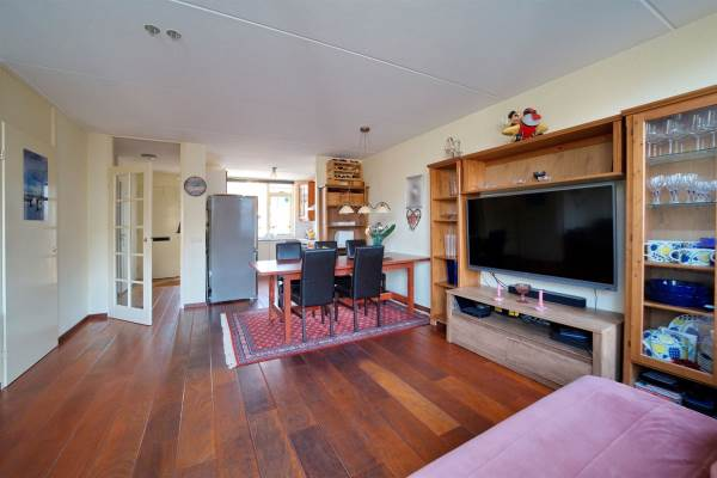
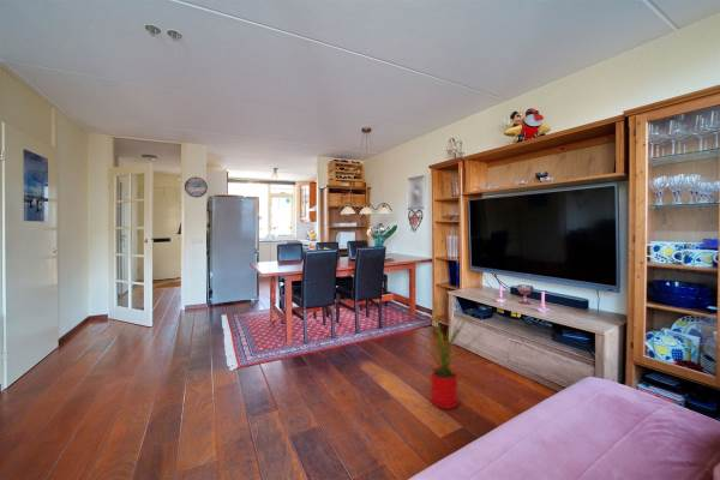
+ house plant [409,301,484,410]
